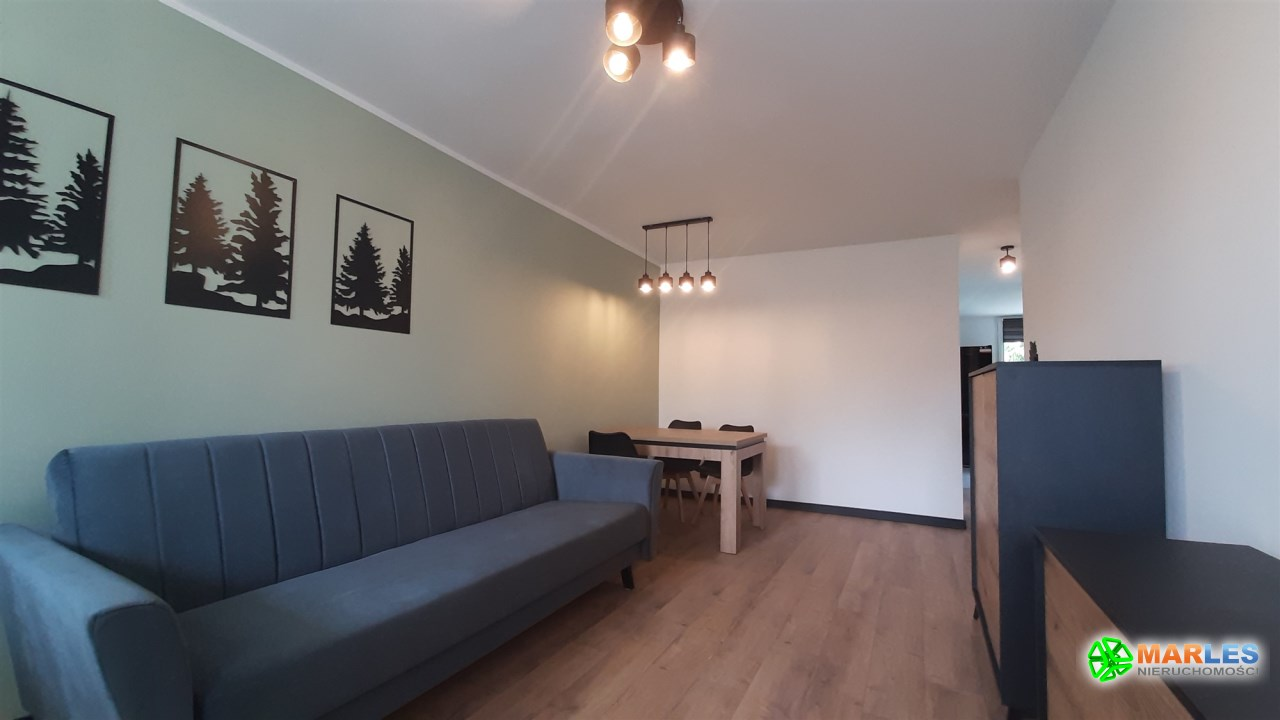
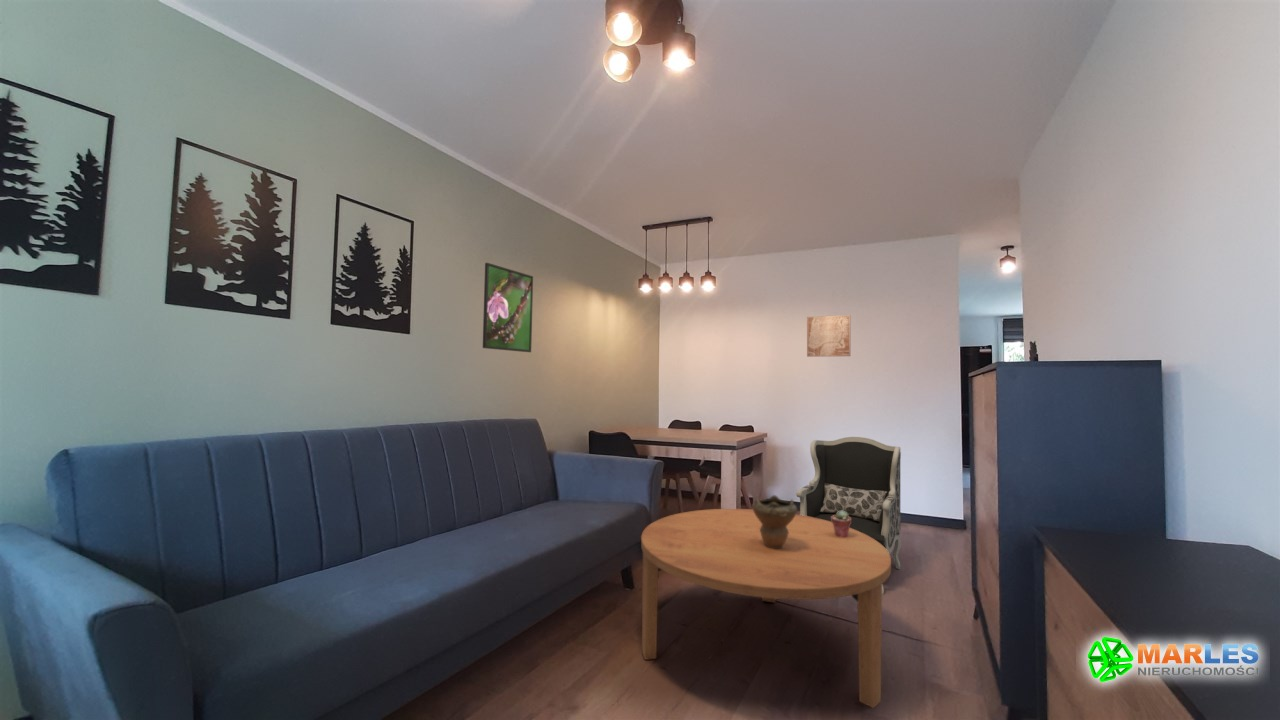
+ coffee table [640,508,892,709]
+ armchair [795,436,902,595]
+ decorative bowl [751,494,799,548]
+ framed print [482,262,534,353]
+ potted succulent [831,511,851,537]
+ wall art [806,314,851,358]
